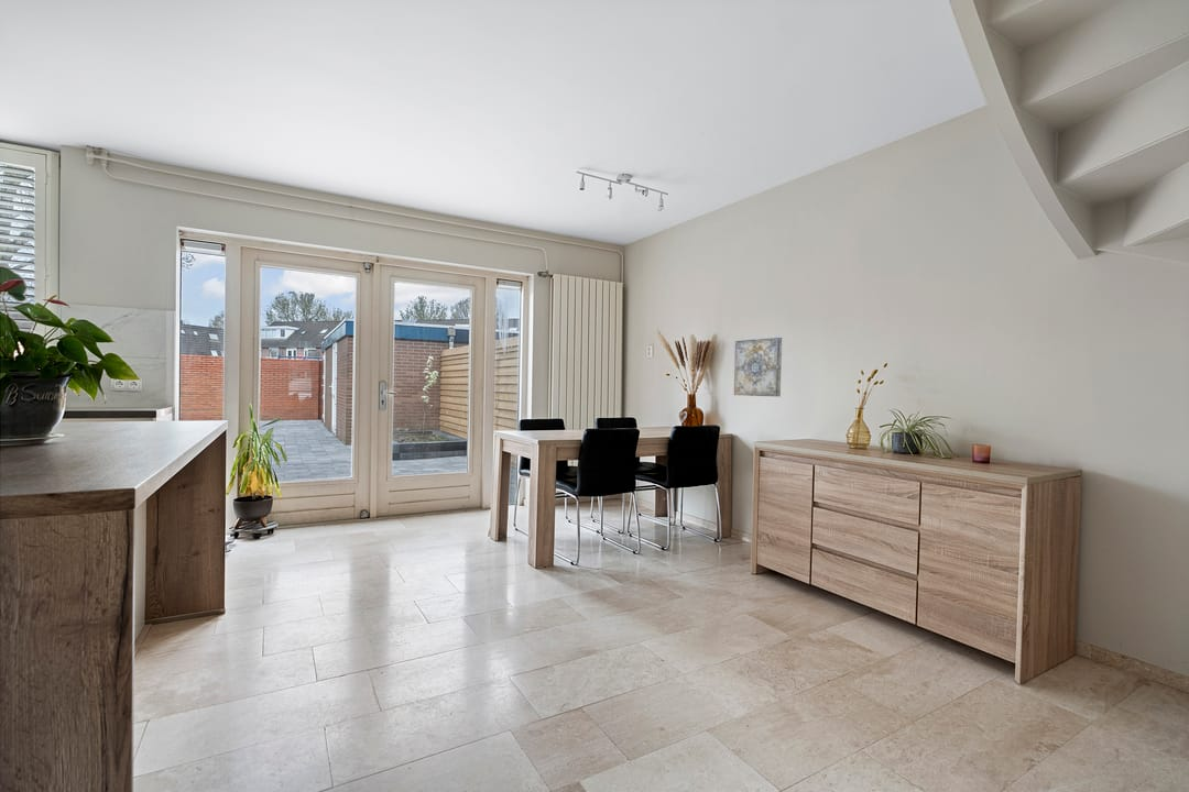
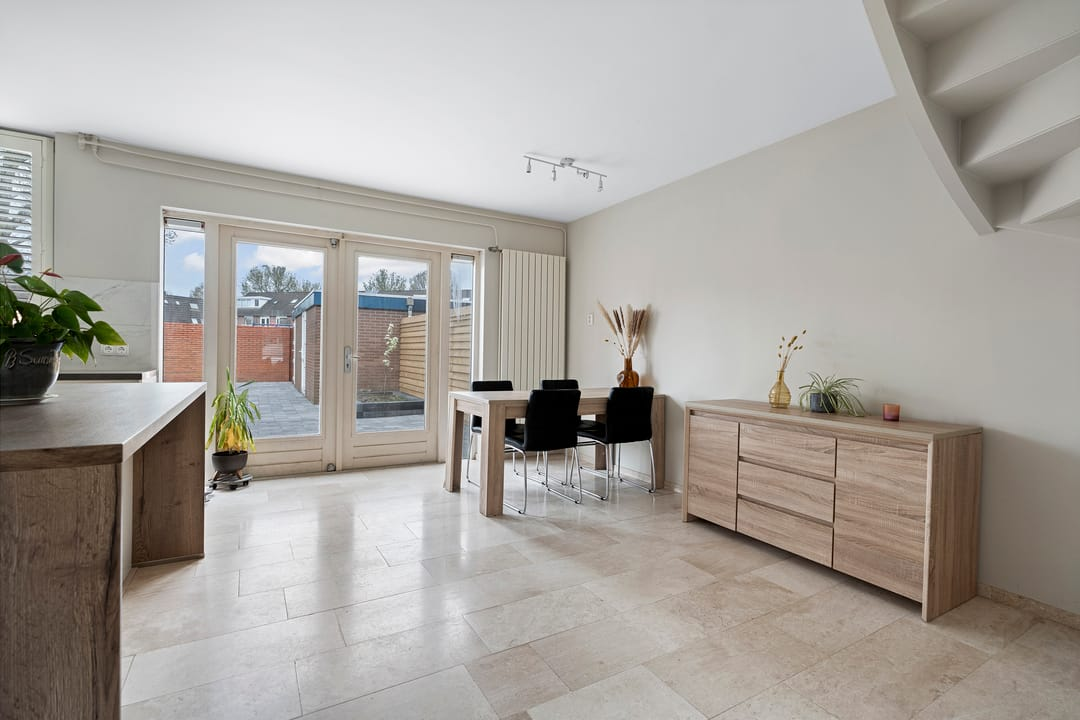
- wall art [733,337,783,398]
